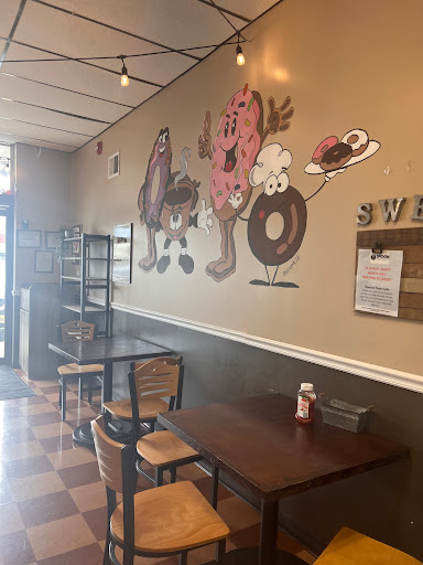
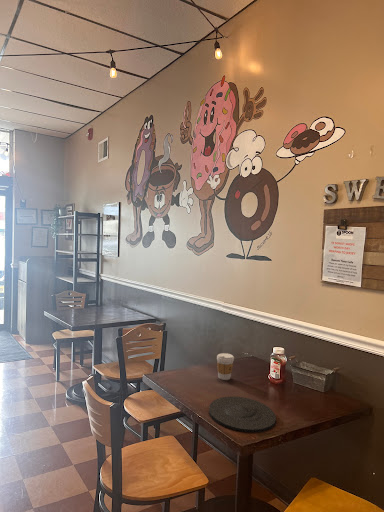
+ coffee cup [216,352,235,381]
+ plate [208,396,277,434]
